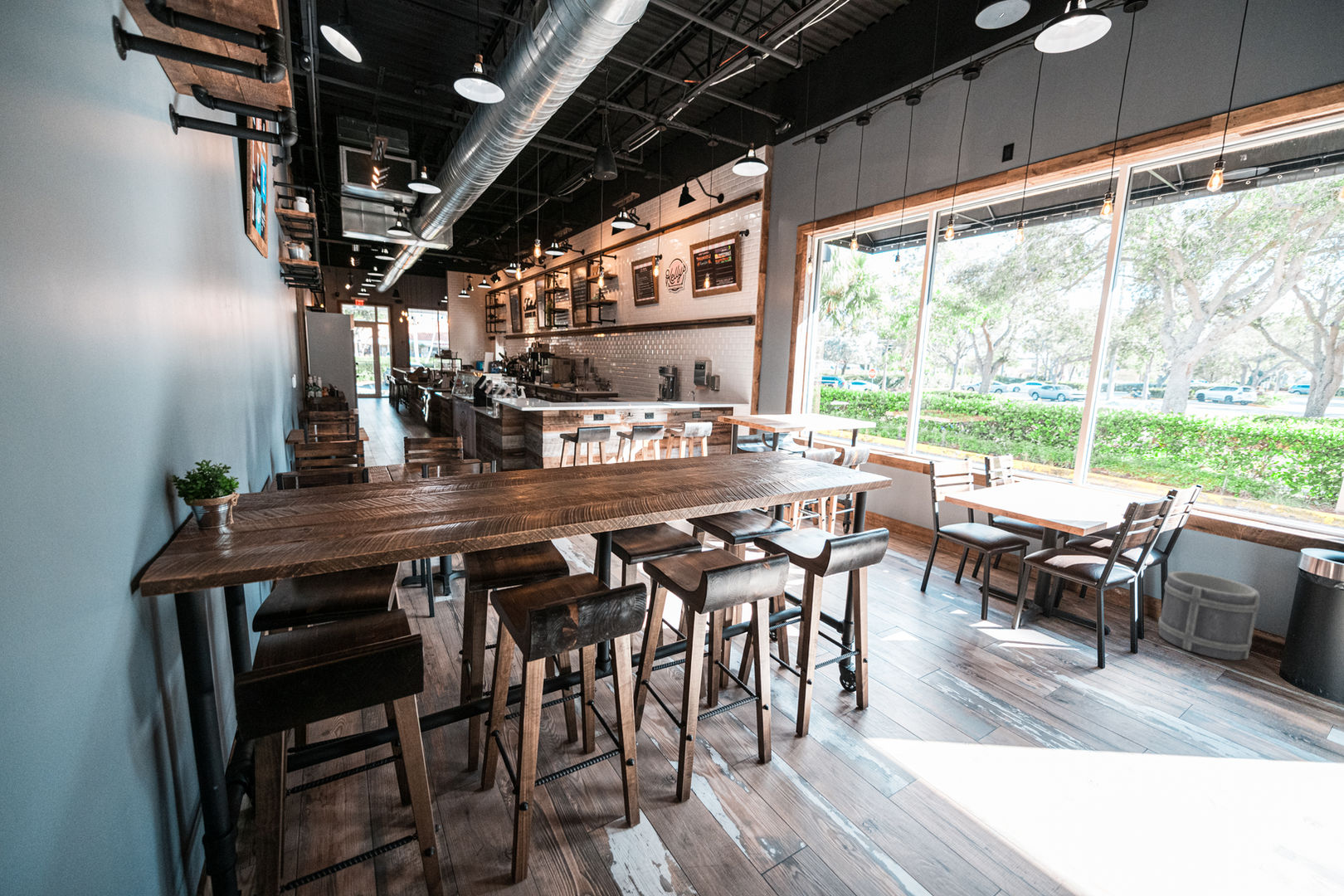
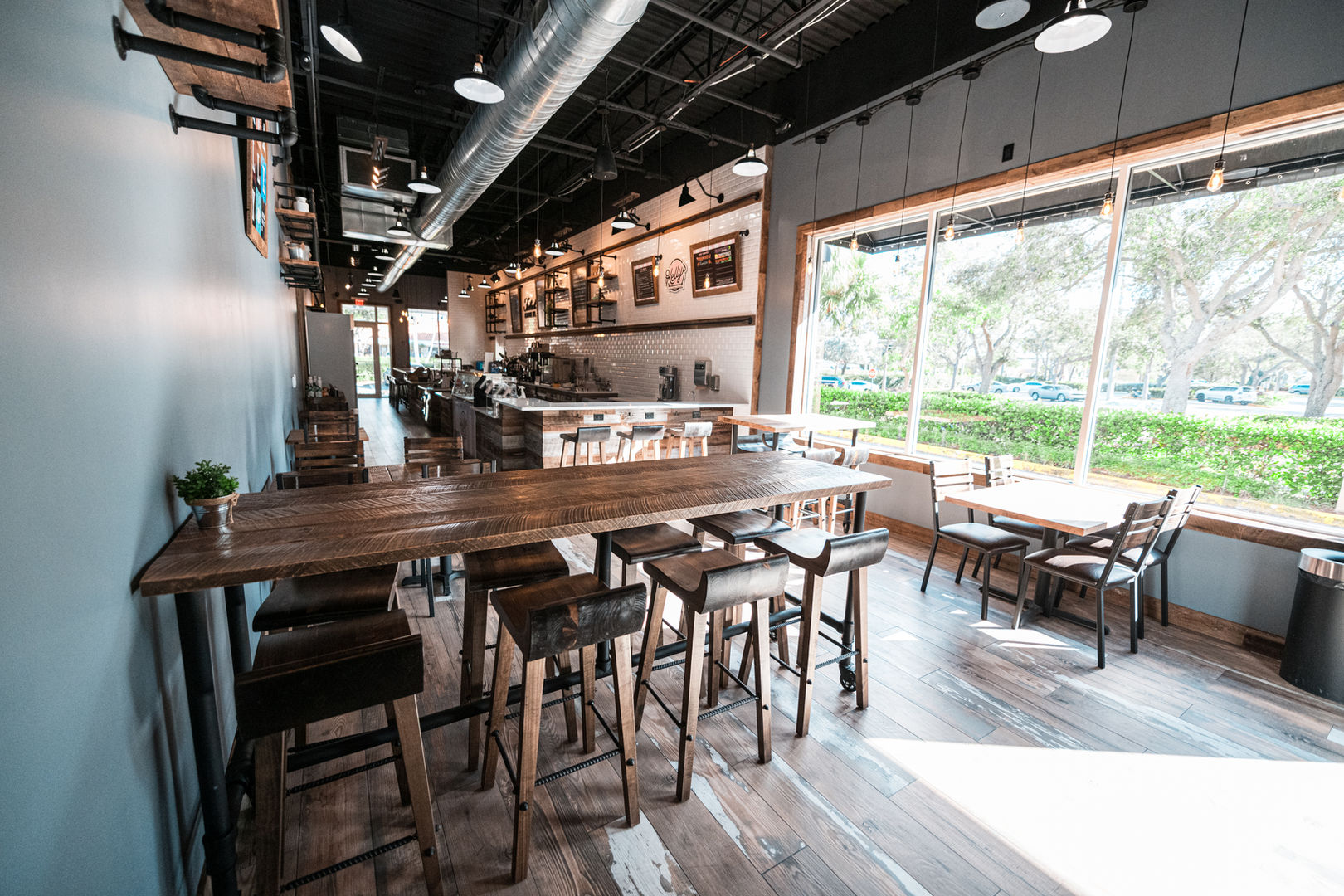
- bucket [1157,570,1261,661]
